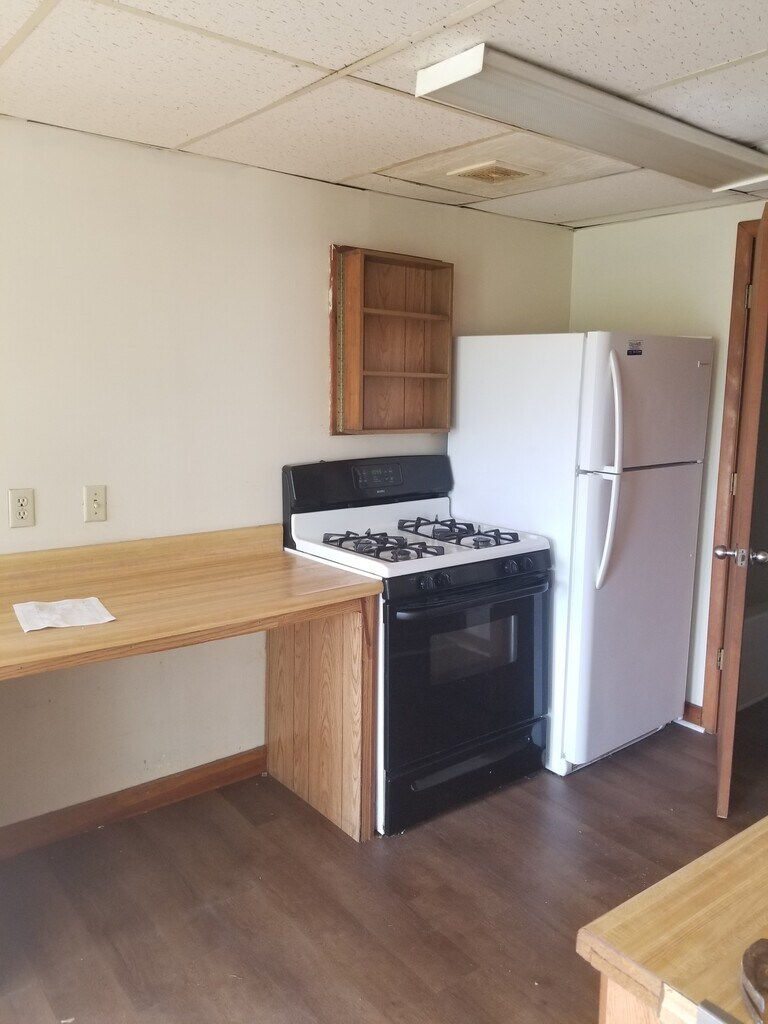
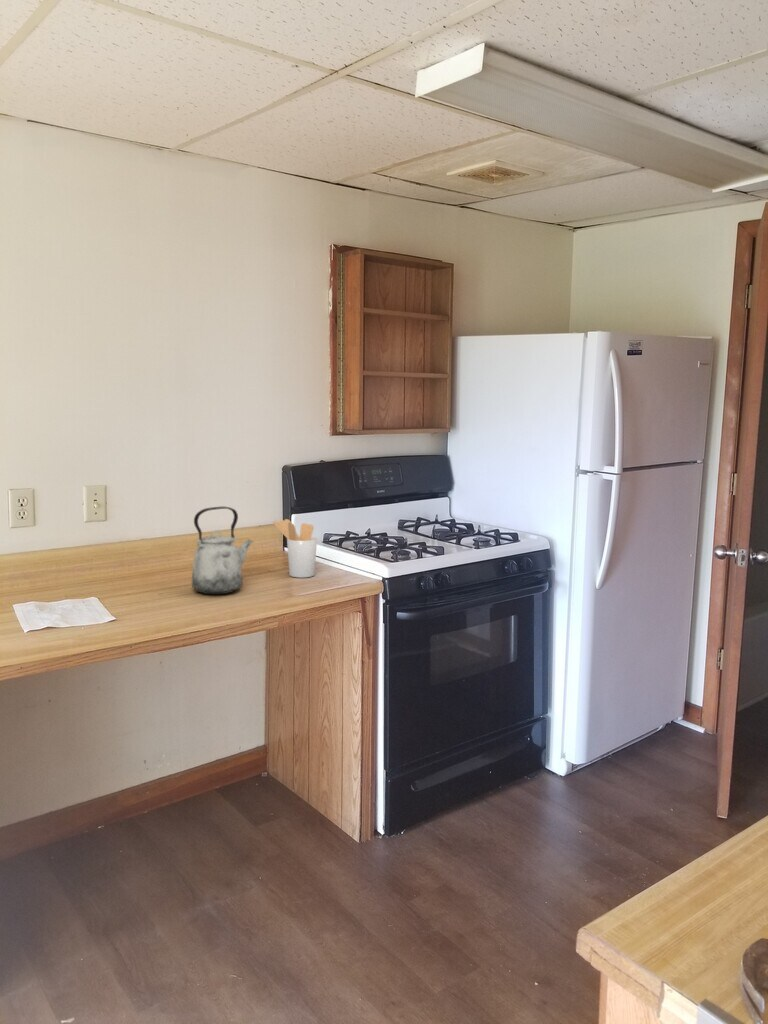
+ utensil holder [272,518,318,579]
+ kettle [191,506,254,595]
